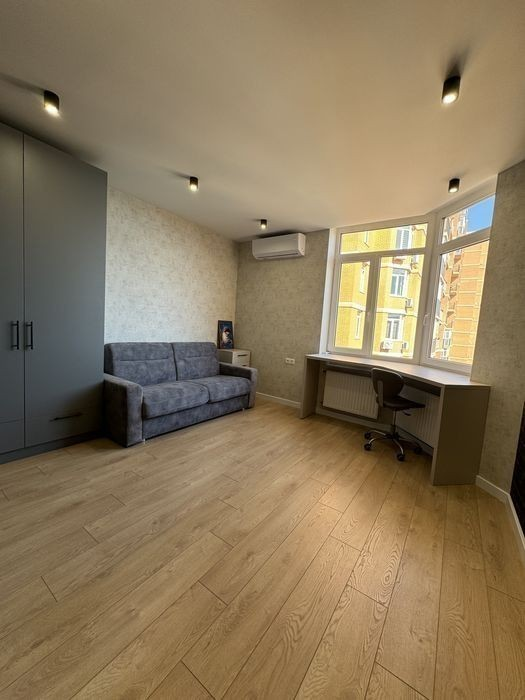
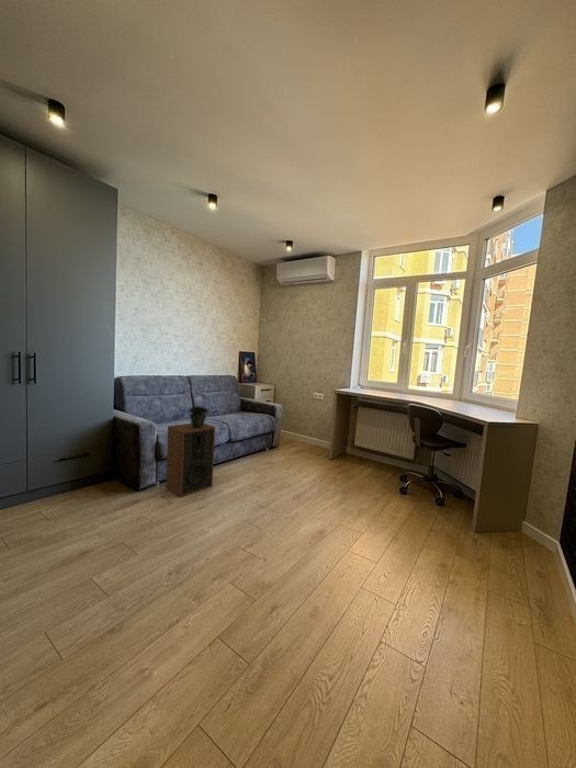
+ speaker [165,422,216,498]
+ potted plant [187,387,210,429]
